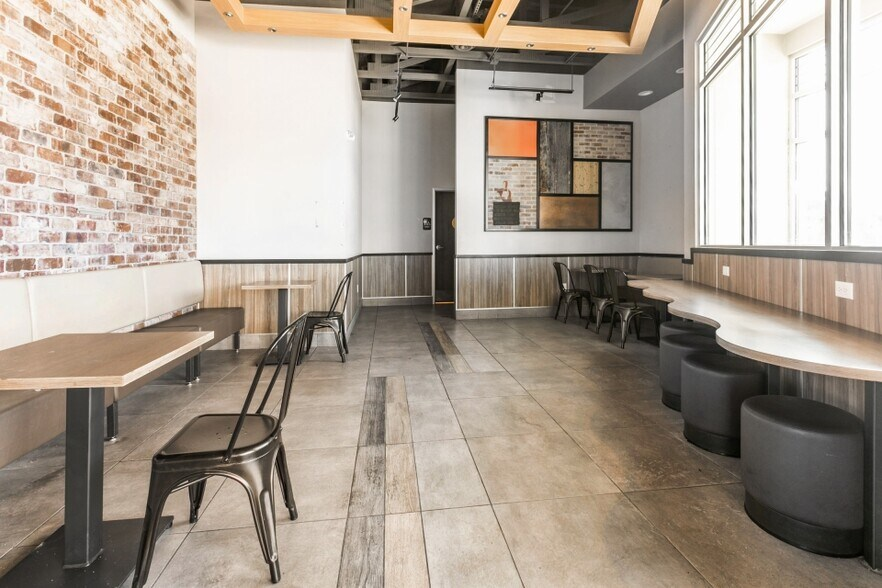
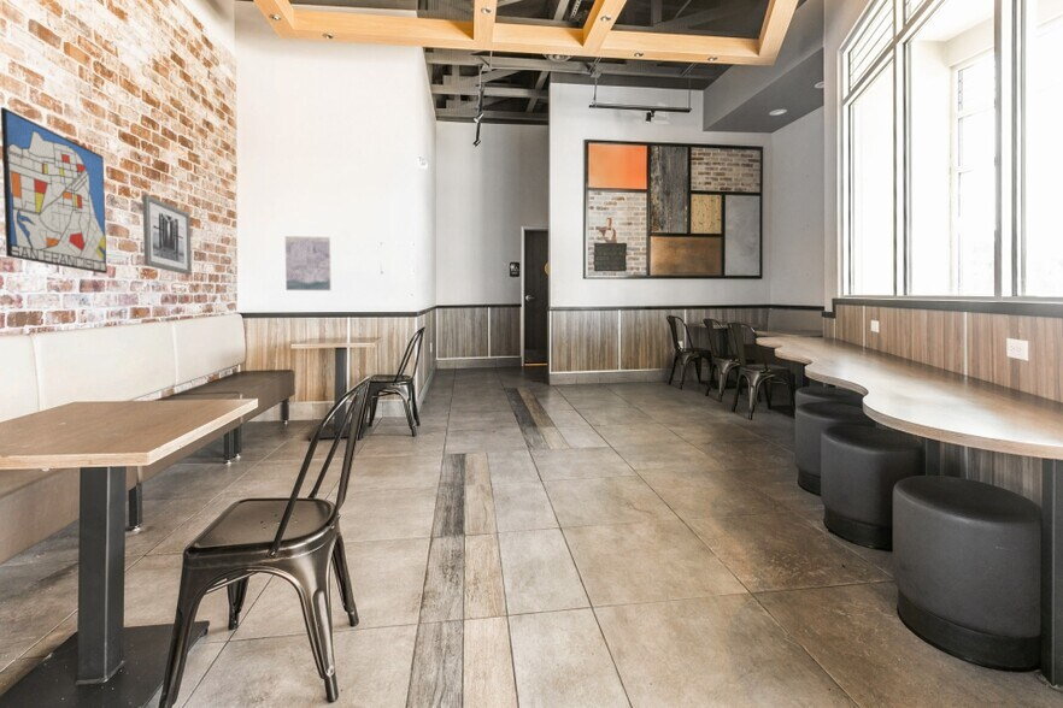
+ wall art [0,106,108,275]
+ wall art [141,194,193,276]
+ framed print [284,235,333,291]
